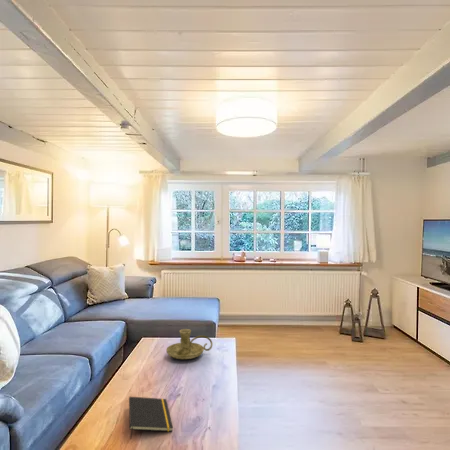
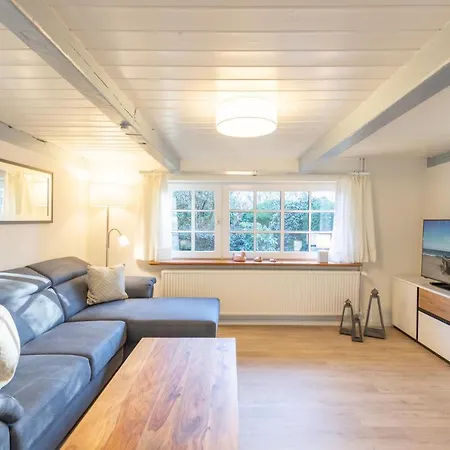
- candle holder [165,328,213,360]
- notepad [128,396,174,440]
